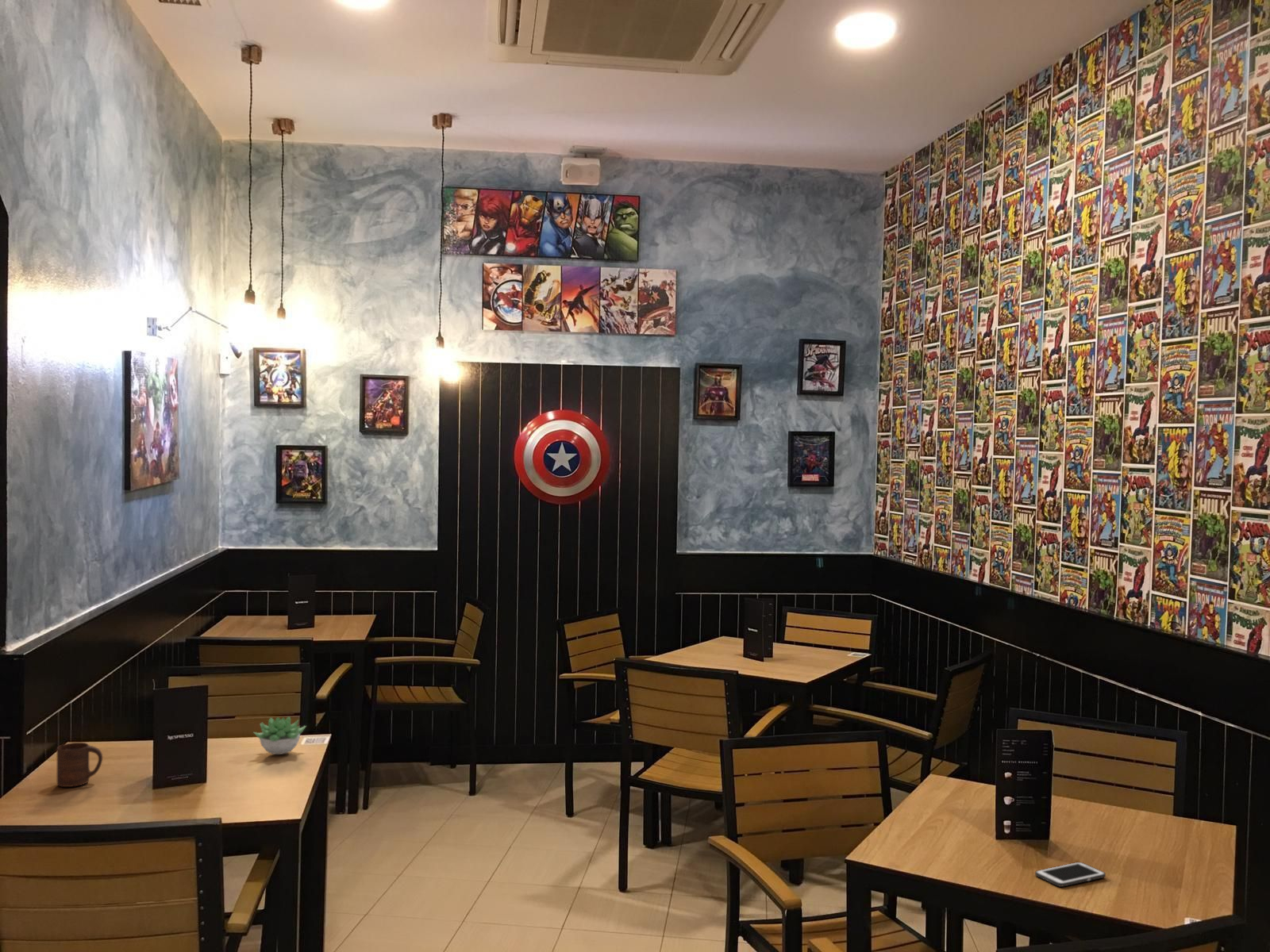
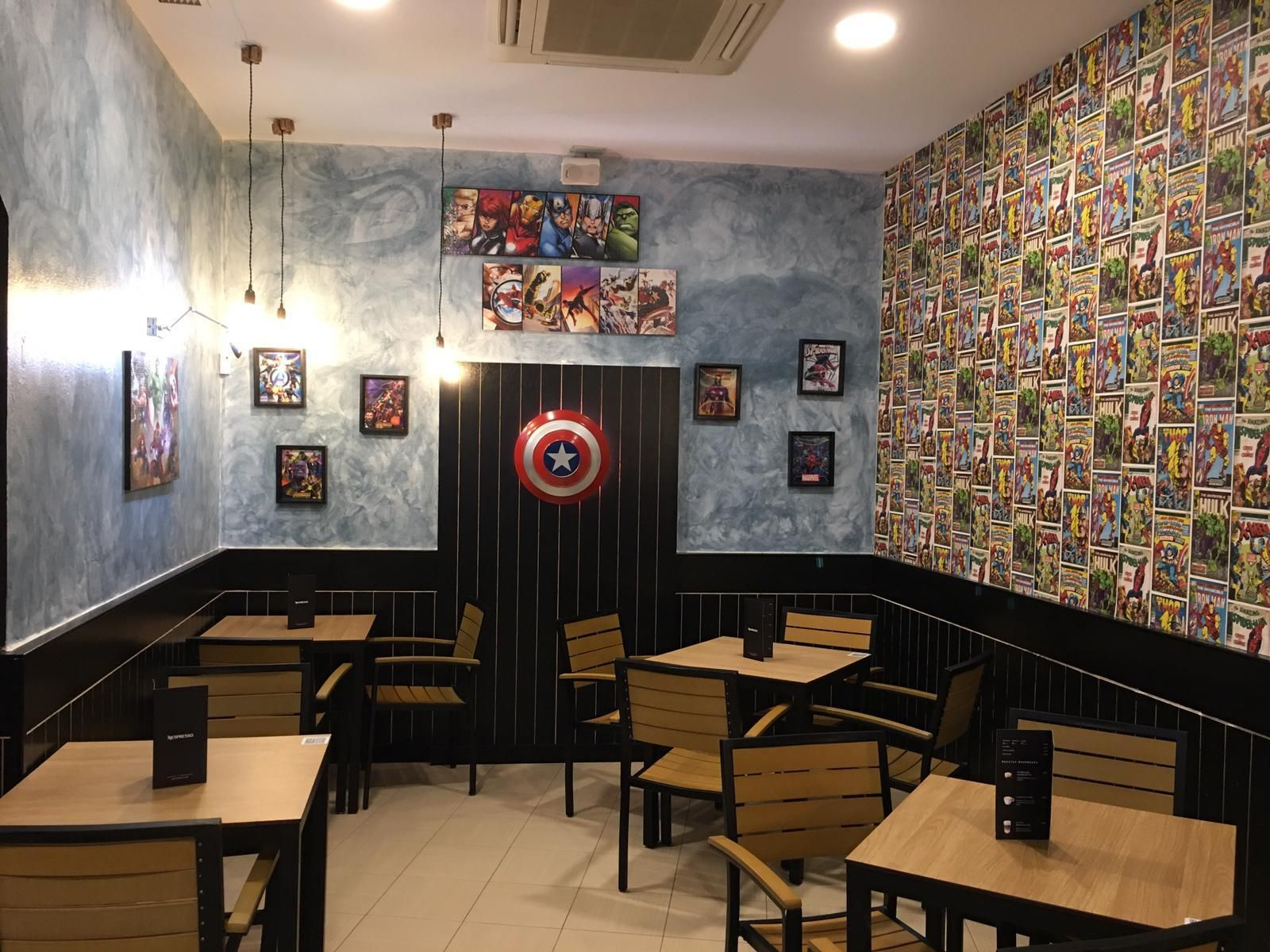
- succulent plant [252,716,307,755]
- cell phone [1034,862,1106,888]
- cup [56,742,103,788]
